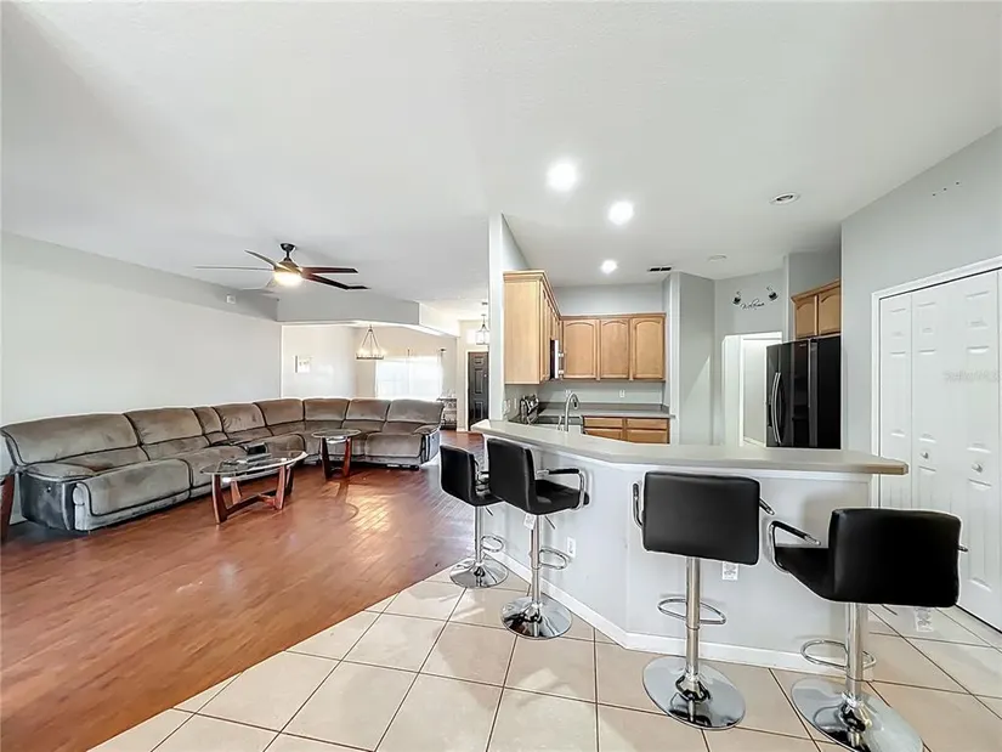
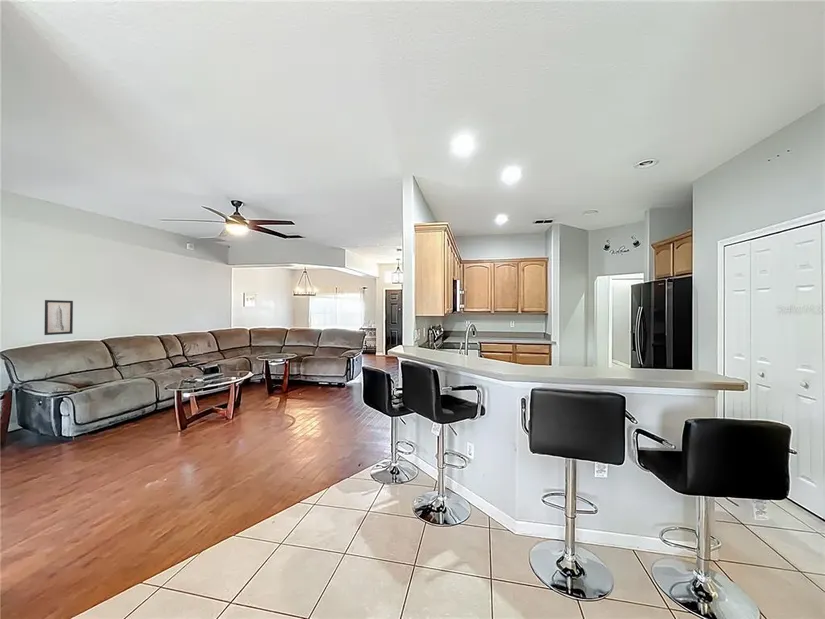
+ wall art [43,299,74,336]
